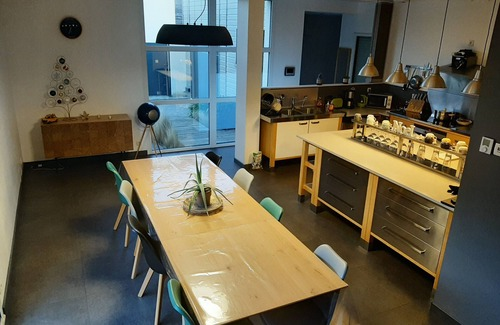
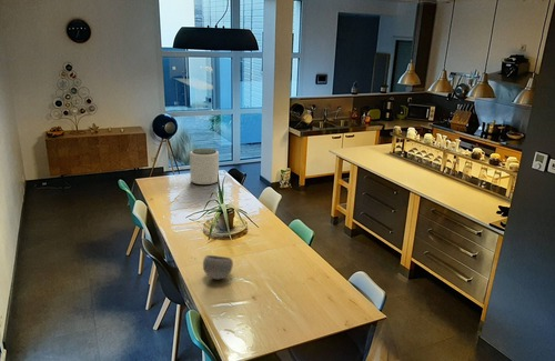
+ plant pot [189,147,220,185]
+ bowl [202,254,234,280]
